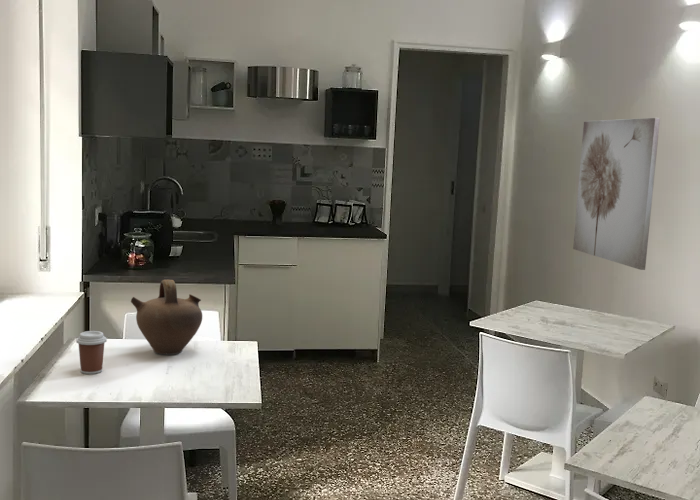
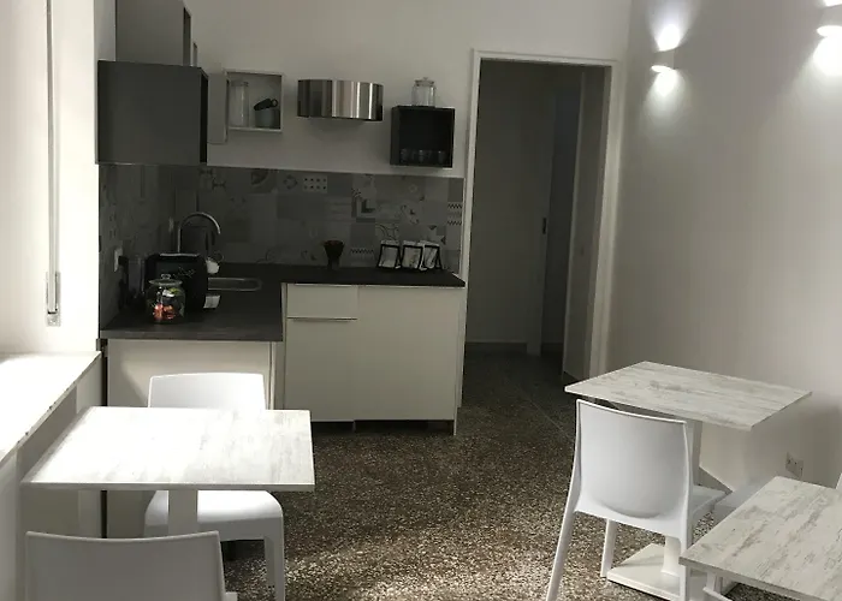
- wall art [572,117,661,271]
- coffee cup [75,330,108,375]
- jug [130,279,203,356]
